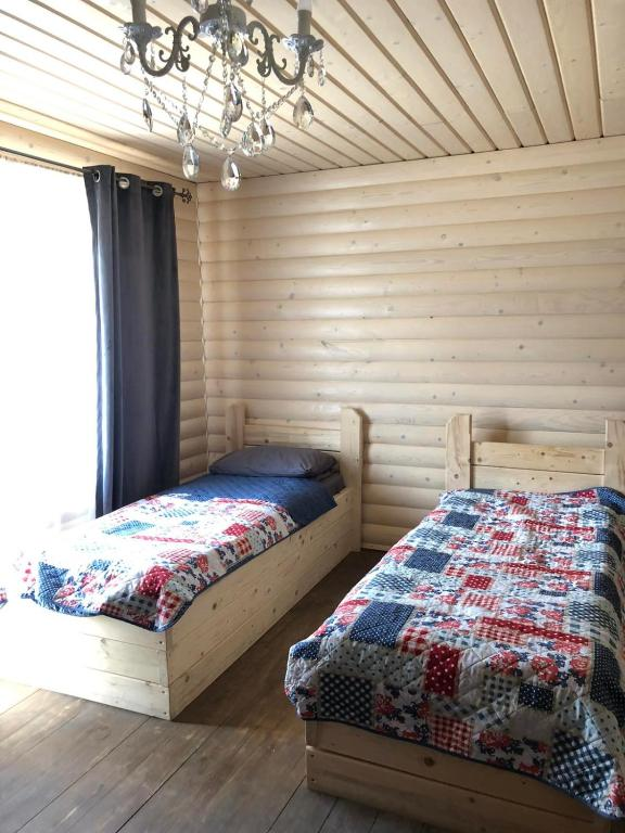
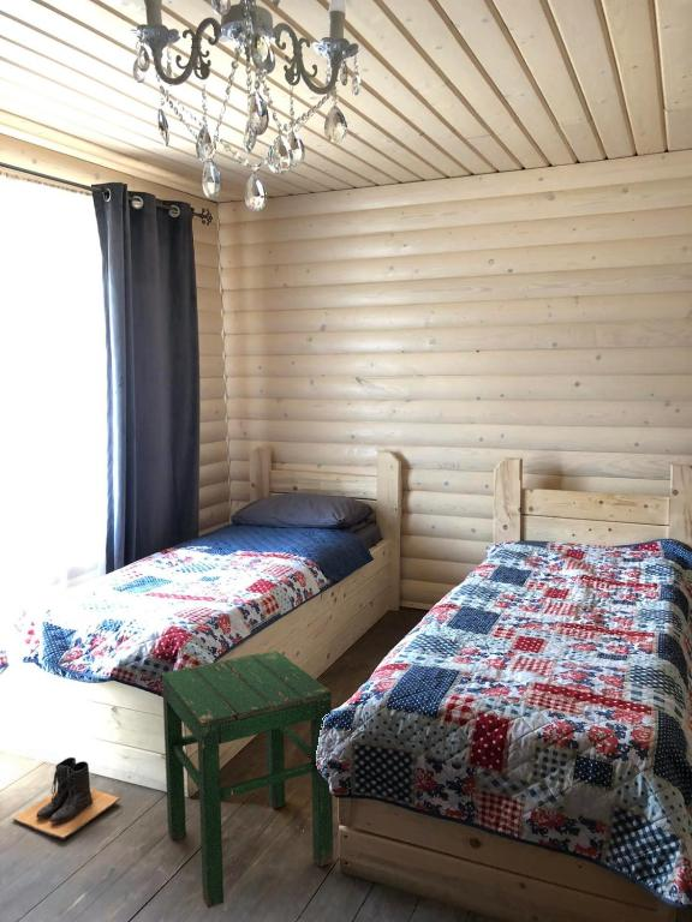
+ stool [161,648,334,910]
+ boots [12,756,121,840]
